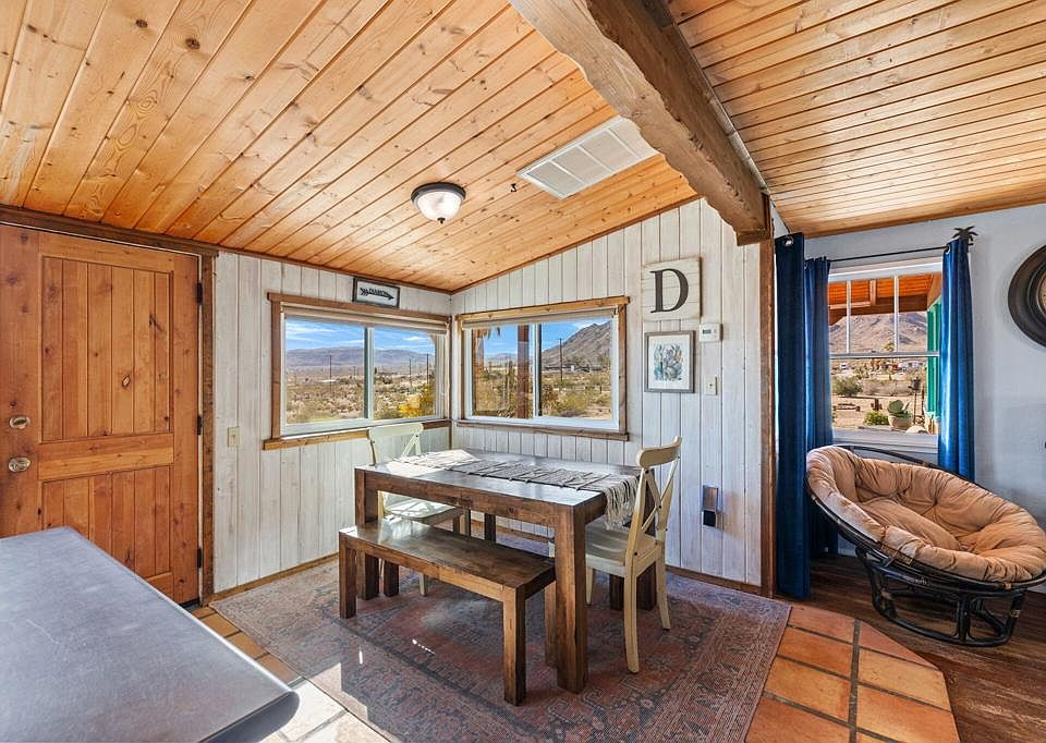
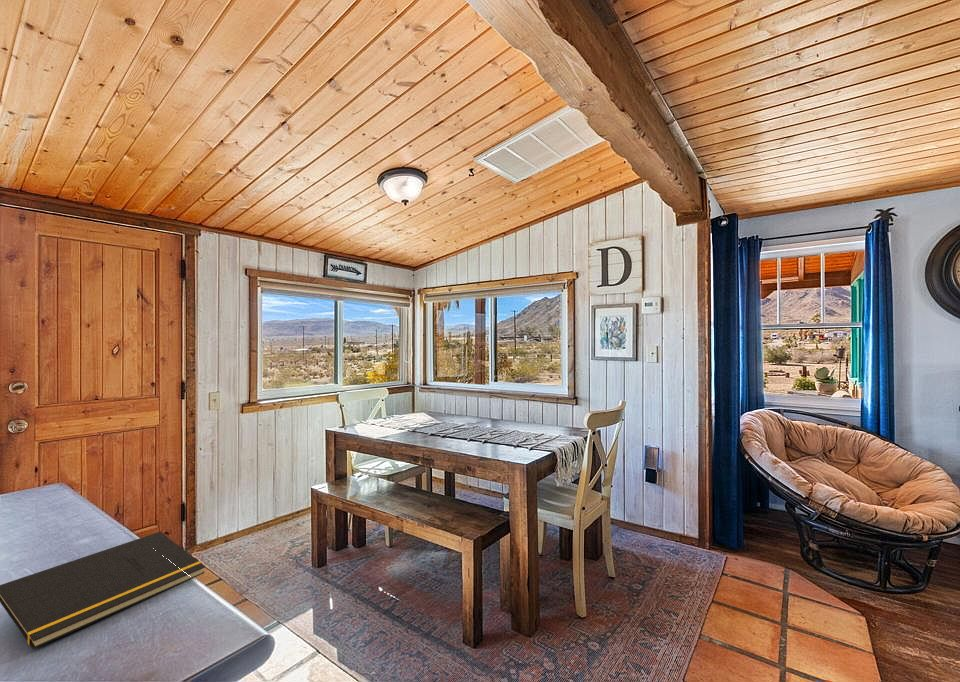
+ notepad [0,530,206,650]
